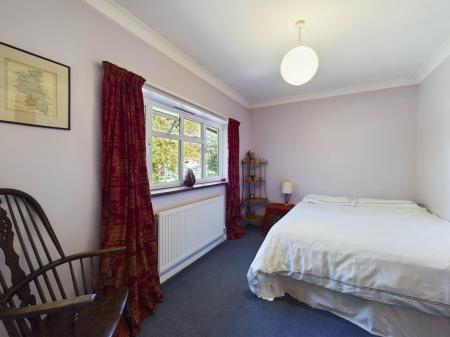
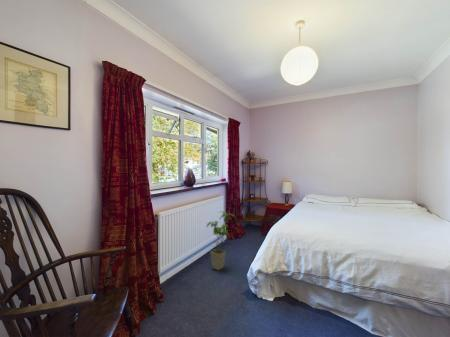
+ house plant [206,210,238,271]
